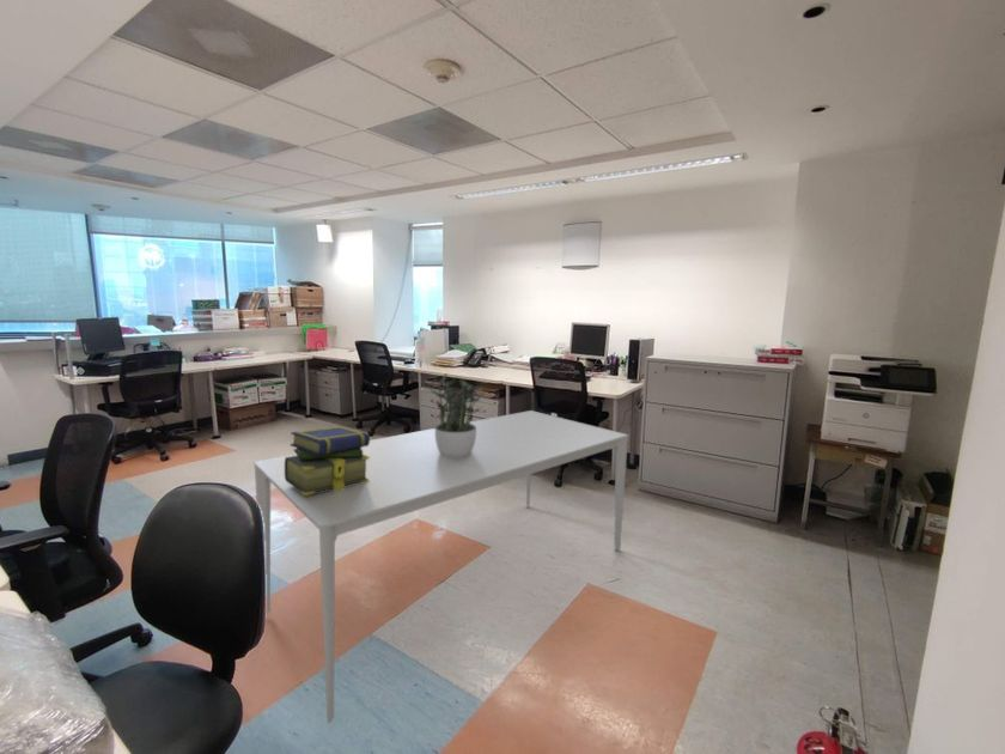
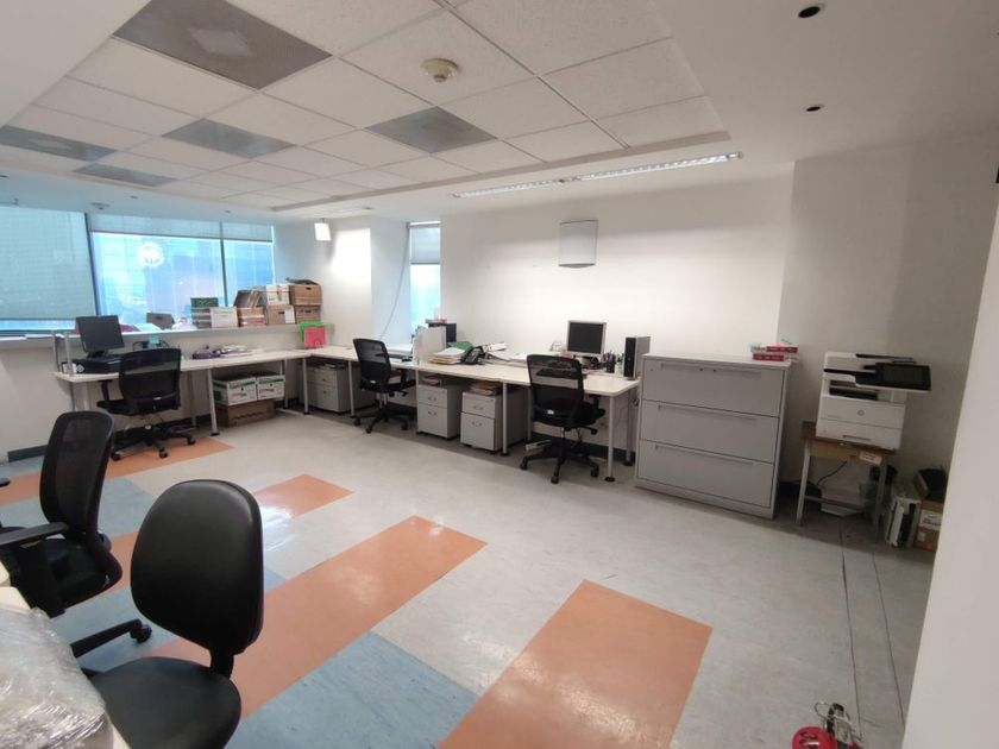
- dining table [252,409,629,724]
- stack of books [285,425,371,495]
- potted plant [428,372,487,457]
